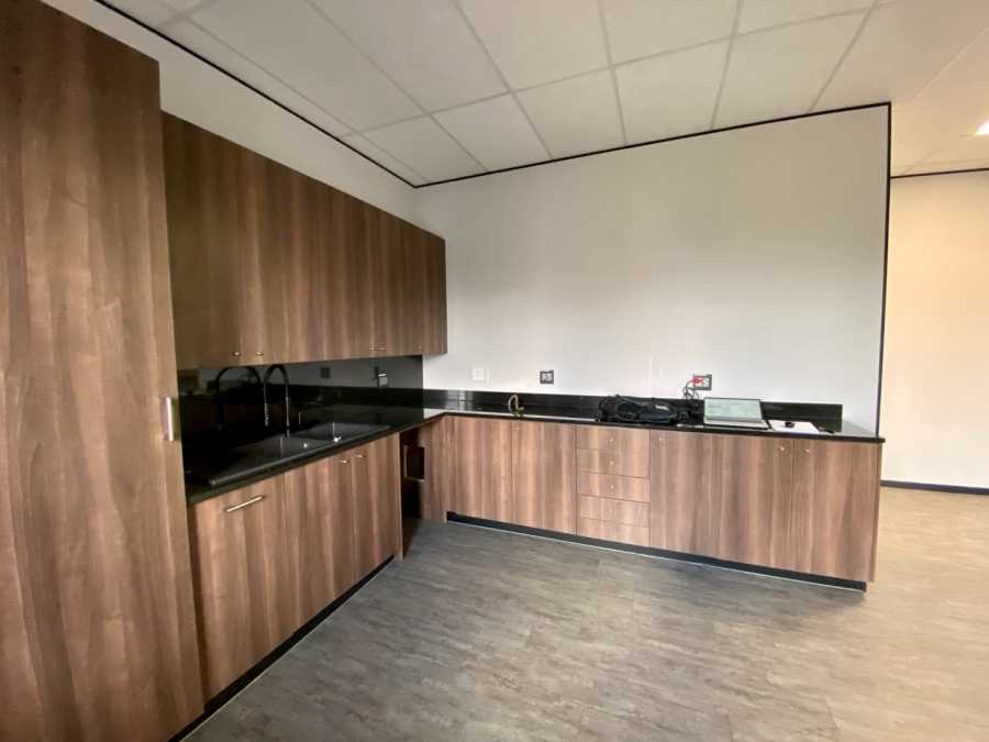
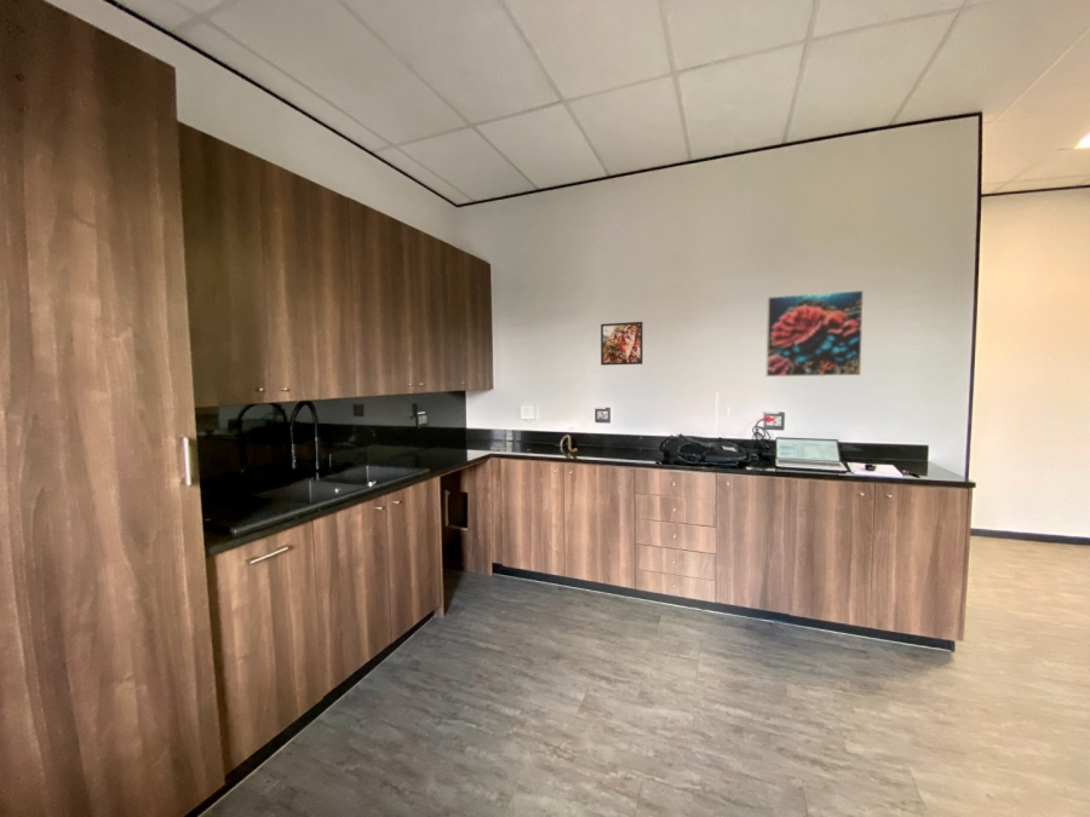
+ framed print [765,289,865,378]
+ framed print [600,321,644,367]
